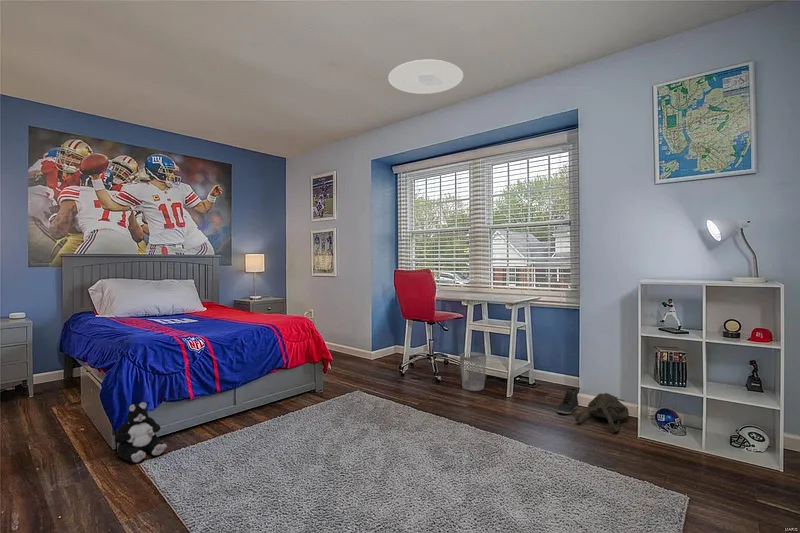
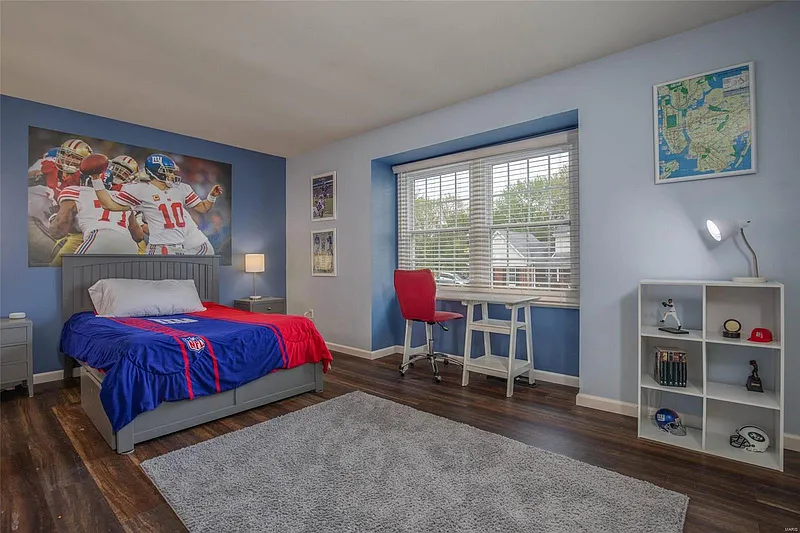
- wastebasket [459,351,487,392]
- ceiling light [387,59,464,95]
- sneaker [556,388,579,415]
- backpack [574,392,630,433]
- plush toy [114,401,168,463]
